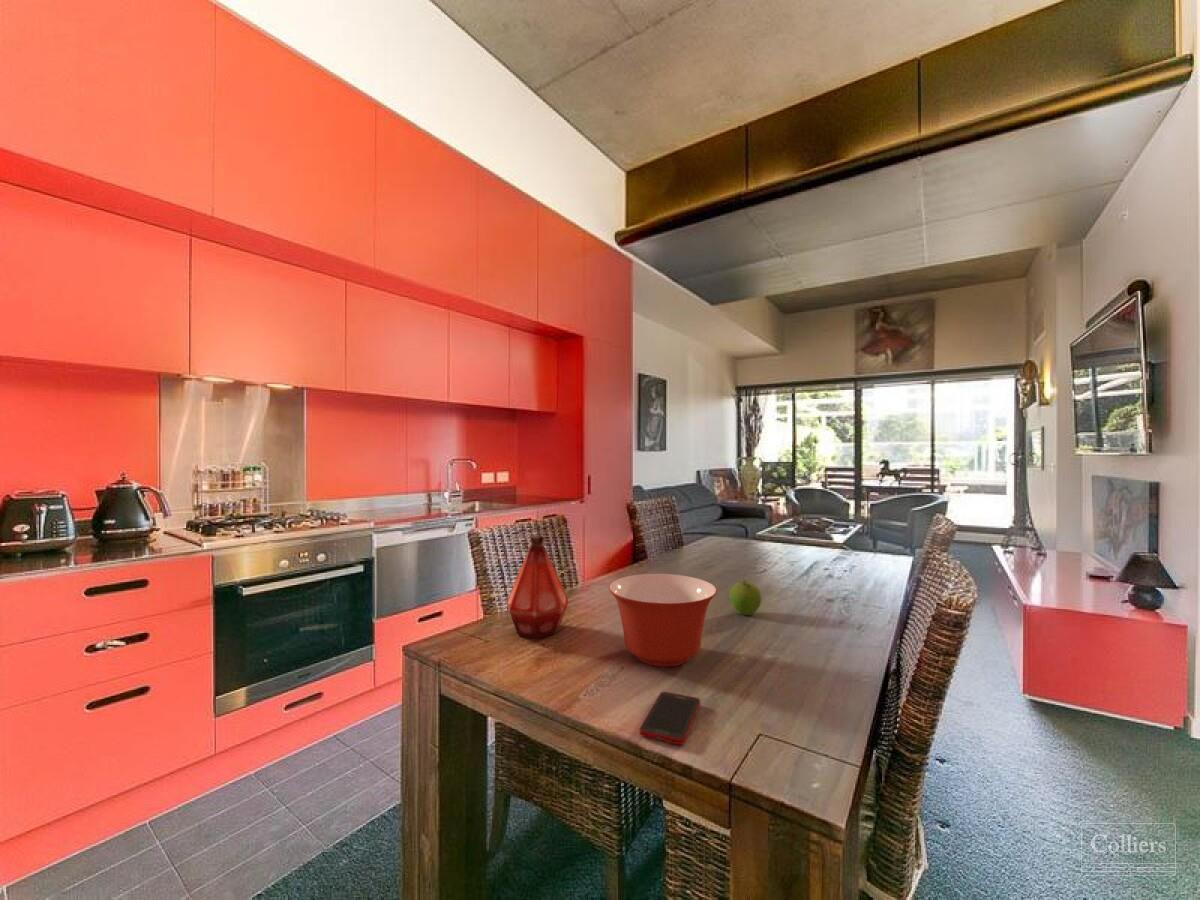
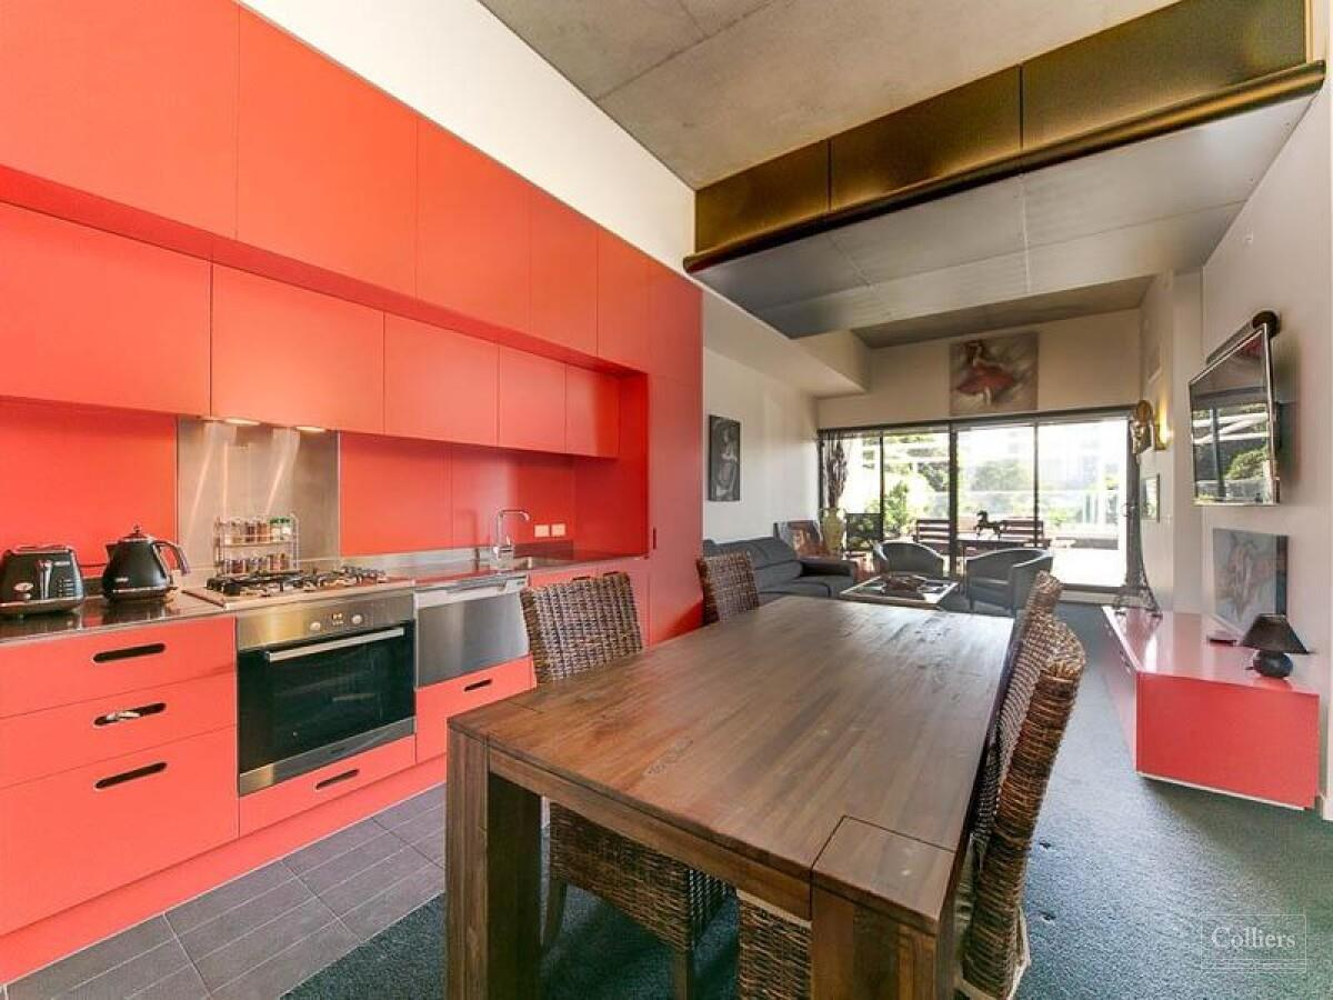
- mixing bowl [608,573,718,667]
- bottle [505,535,570,639]
- fruit [728,578,763,616]
- cell phone [638,691,701,746]
